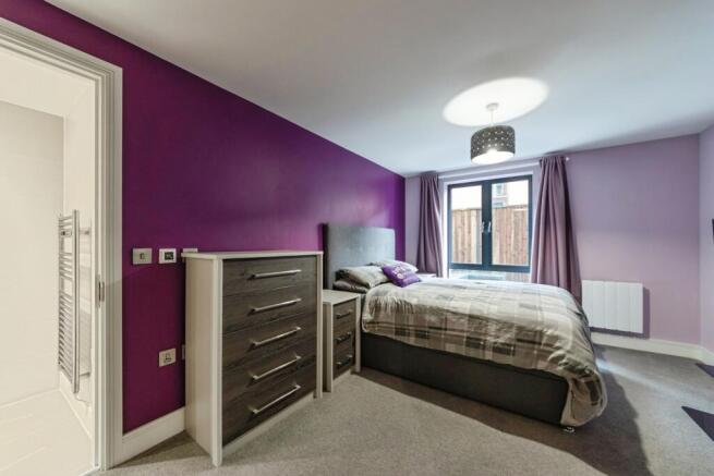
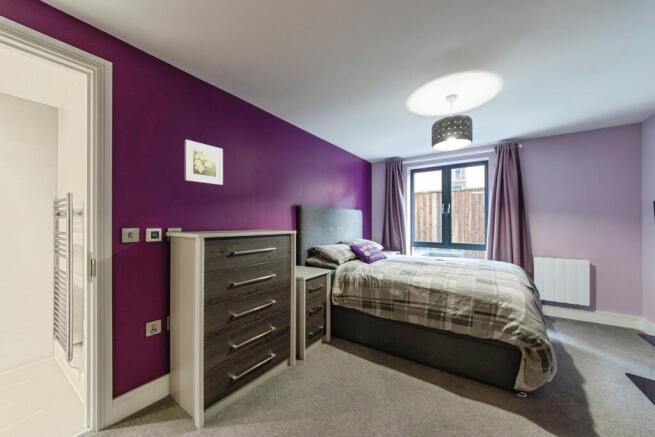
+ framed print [184,139,224,186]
